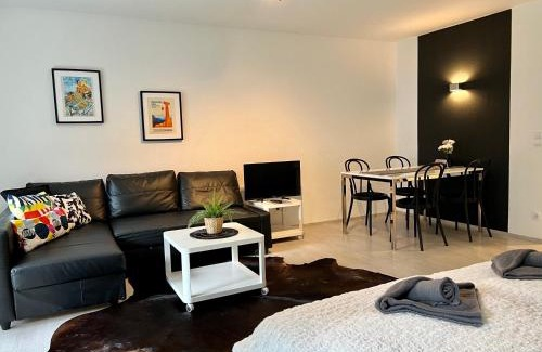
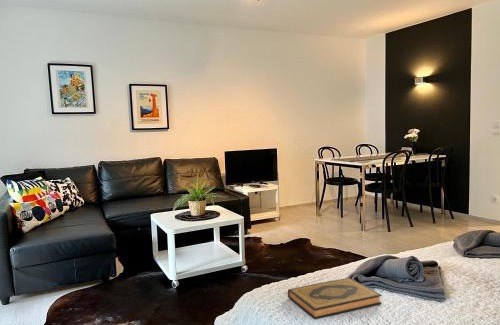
+ hardback book [287,277,383,320]
